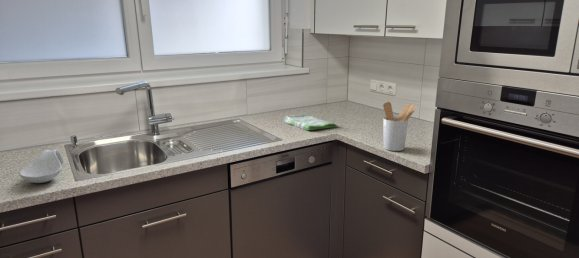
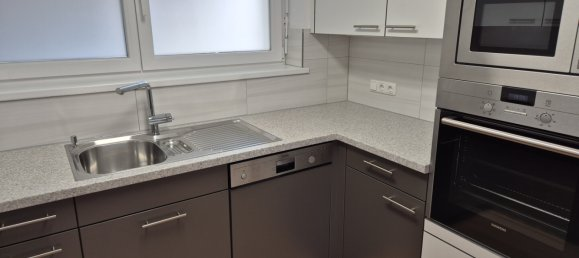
- utensil holder [382,101,418,152]
- spoon rest [18,148,65,184]
- dish towel [283,113,337,131]
